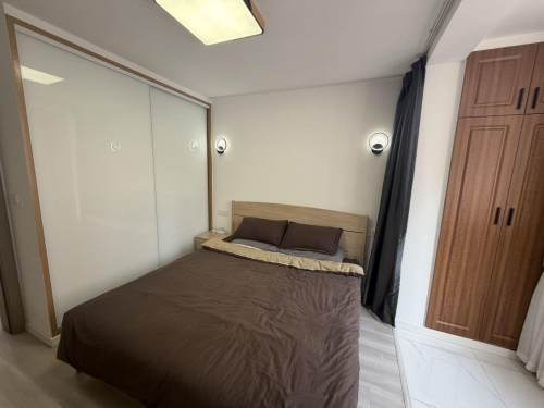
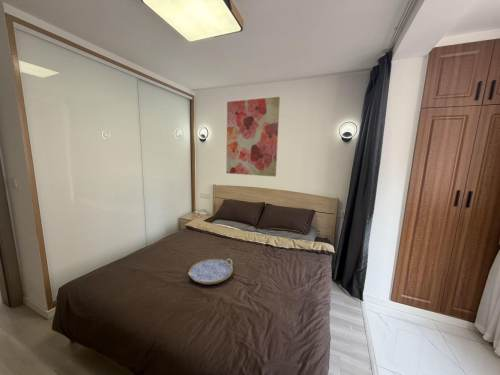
+ serving tray [187,258,234,285]
+ wall art [225,96,281,177]
